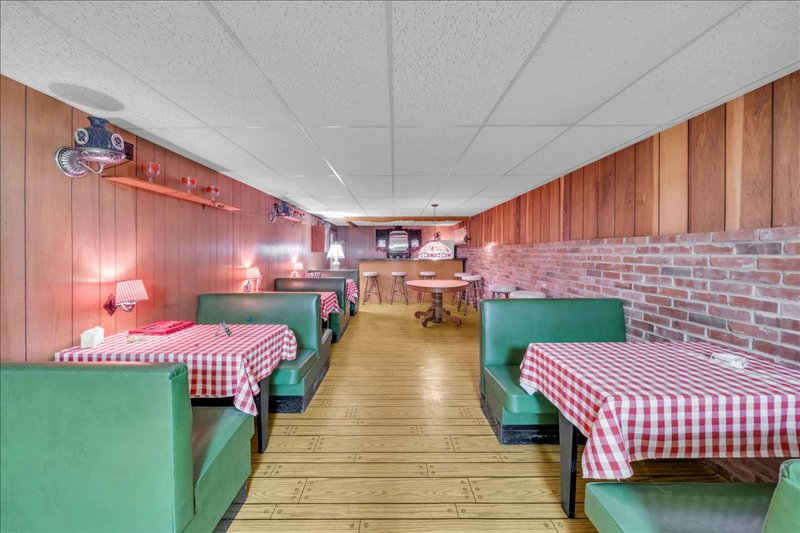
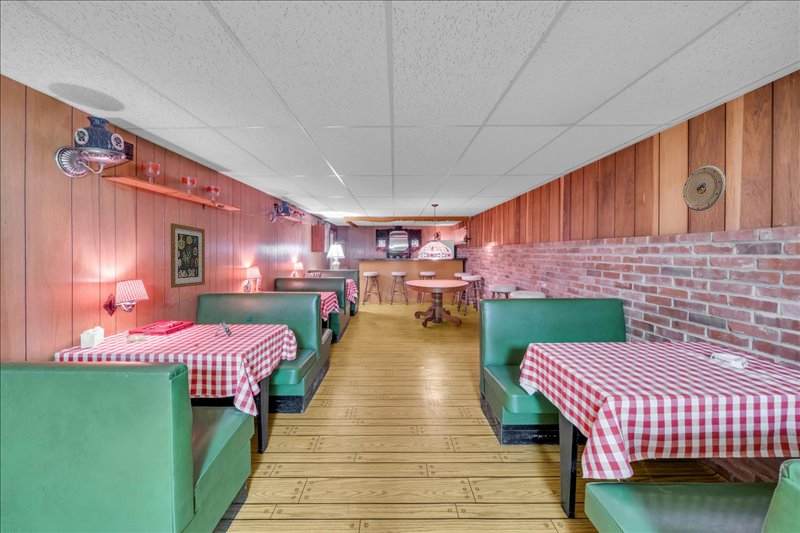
+ wall art [170,222,206,289]
+ plate [682,164,727,212]
